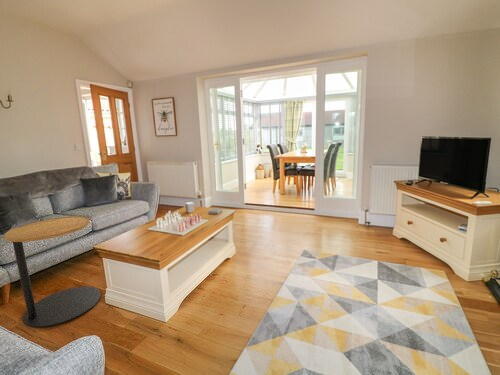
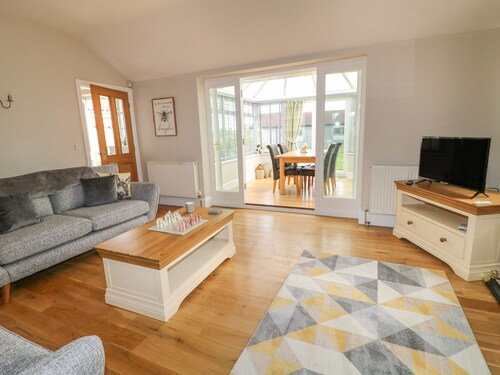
- side table [4,216,102,329]
